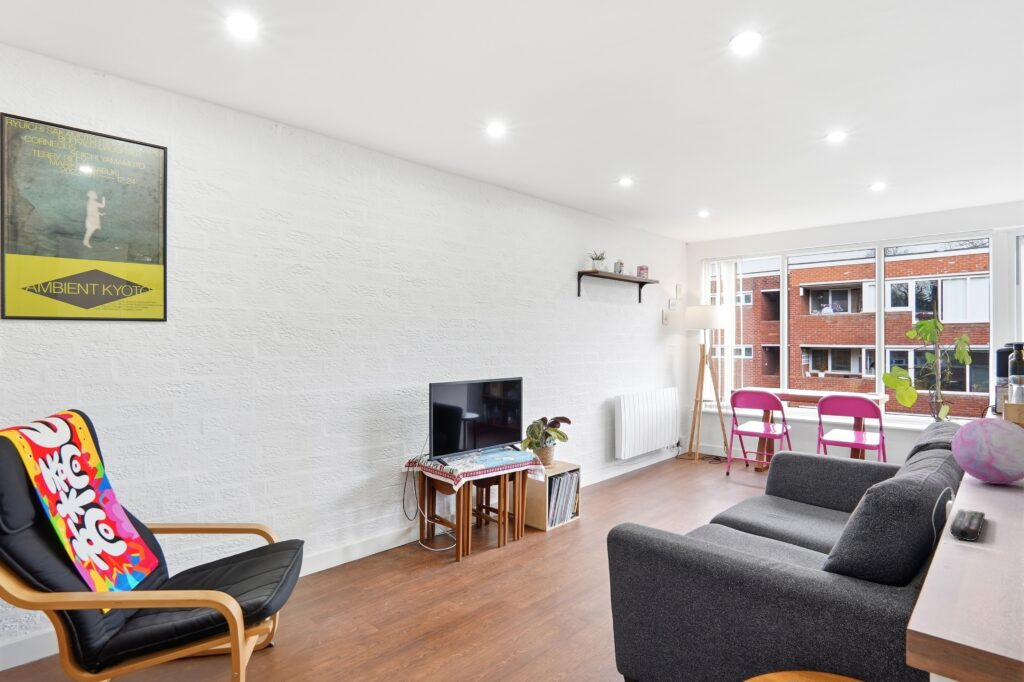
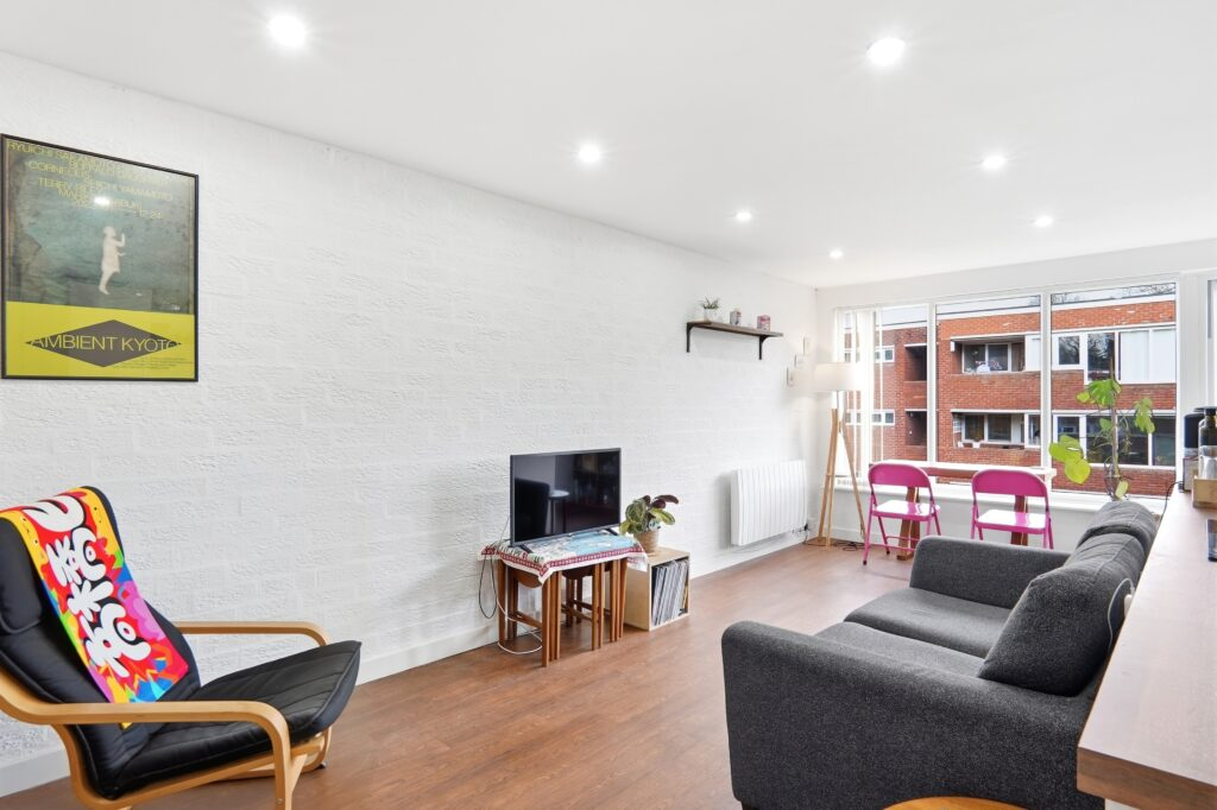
- remote control [949,508,986,542]
- decorative orb [950,417,1024,485]
